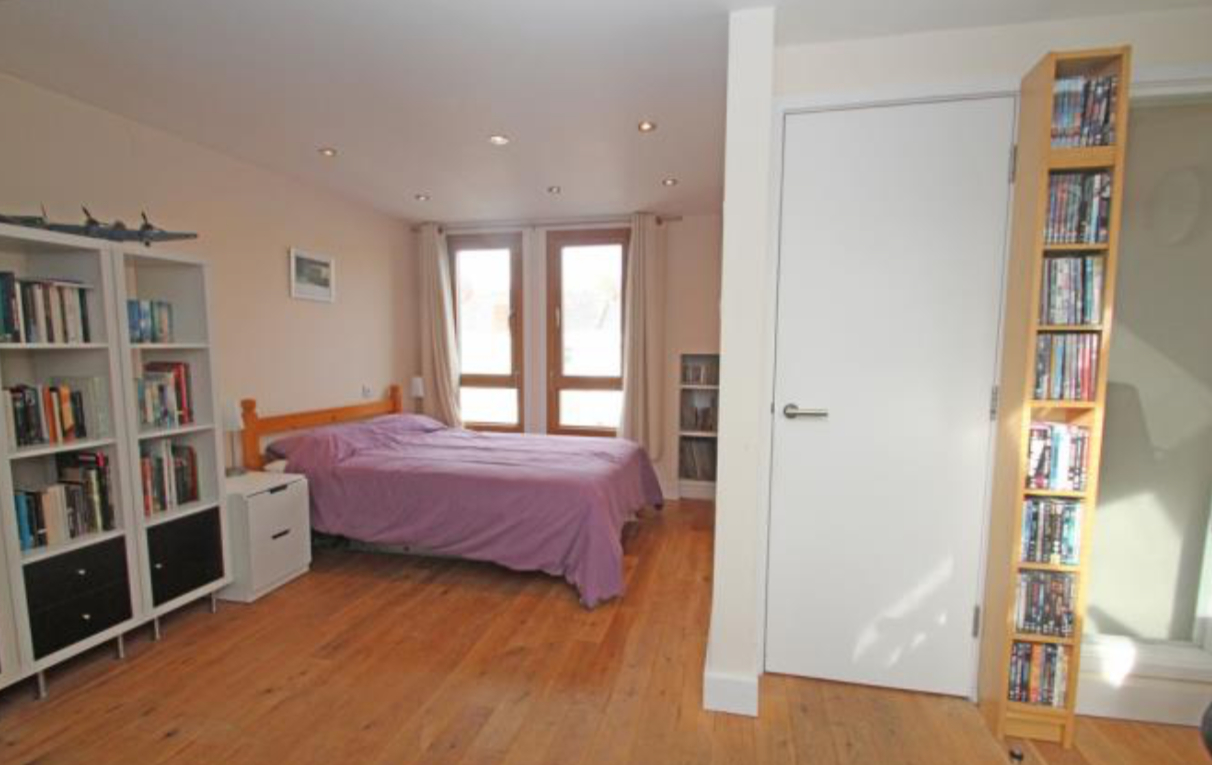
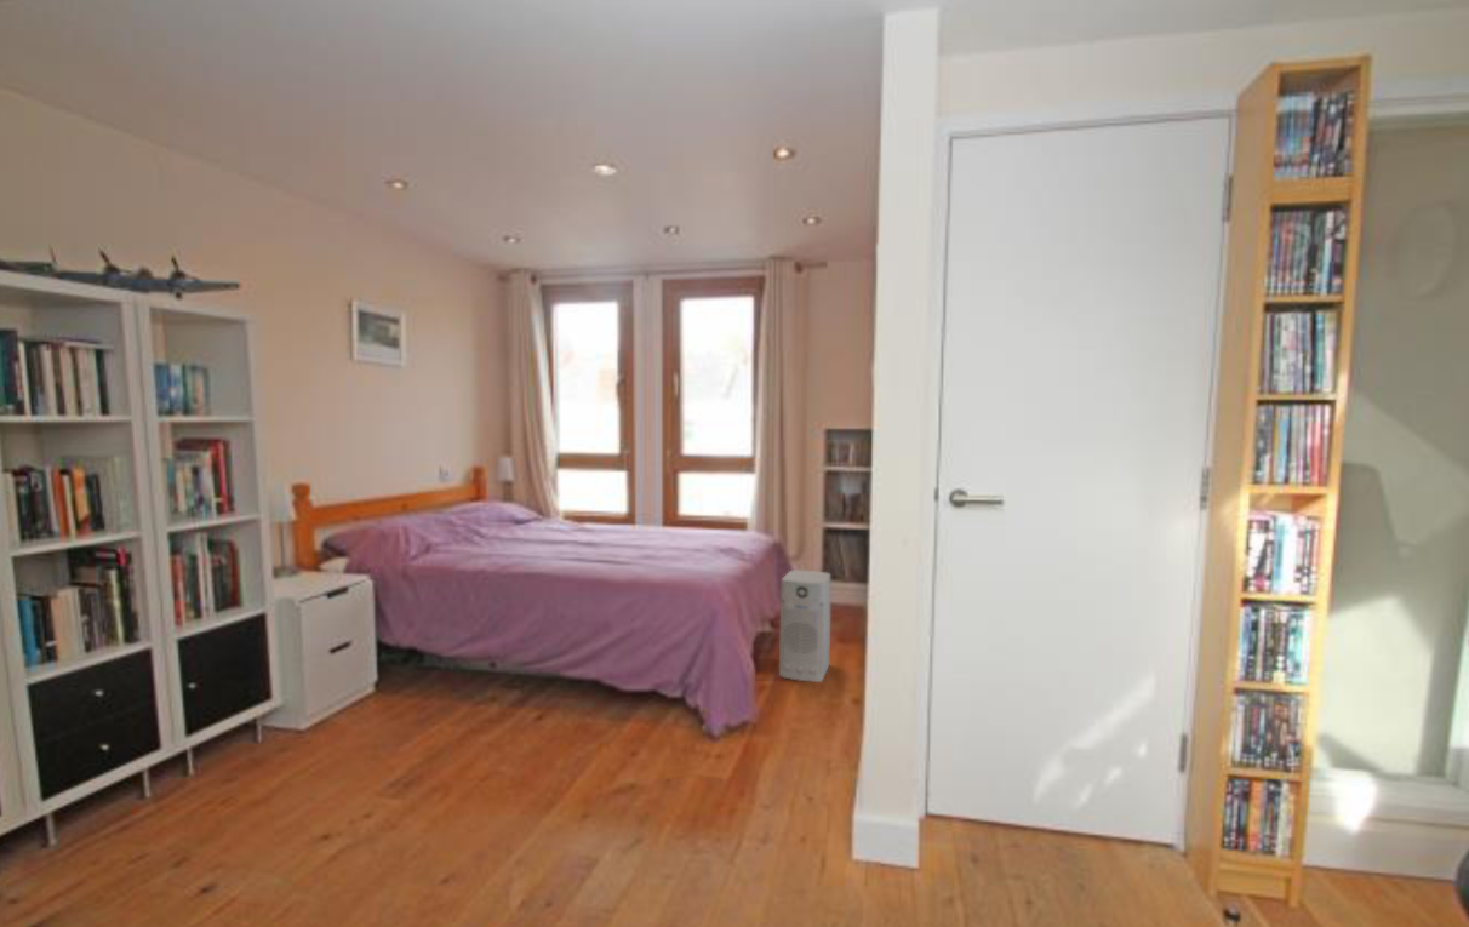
+ air purifier [778,570,831,683]
